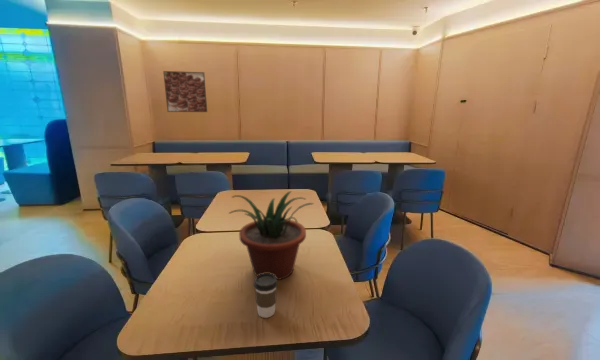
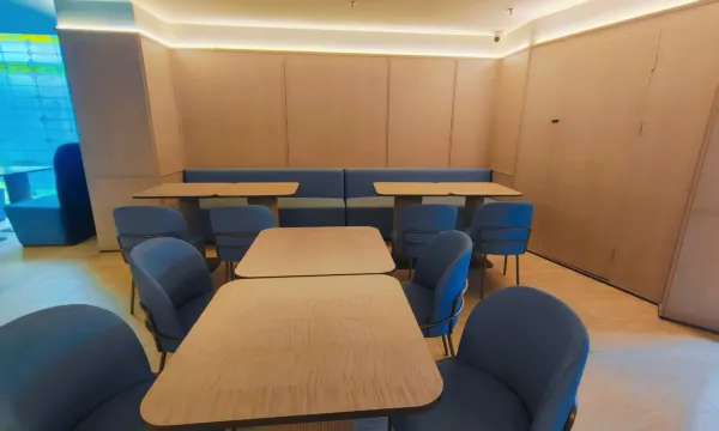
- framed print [162,70,208,113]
- coffee cup [253,273,279,319]
- potted plant [228,190,315,281]
